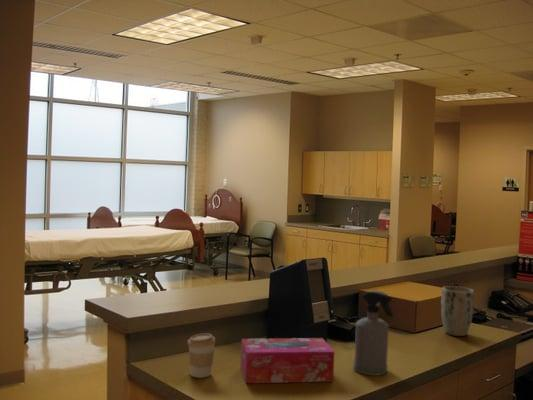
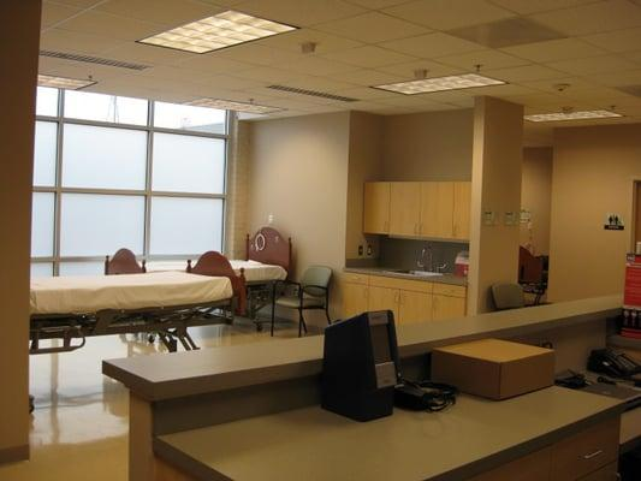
- plant pot [440,285,475,337]
- coffee cup [186,333,217,379]
- tissue box [240,337,335,384]
- spray bottle [352,290,395,377]
